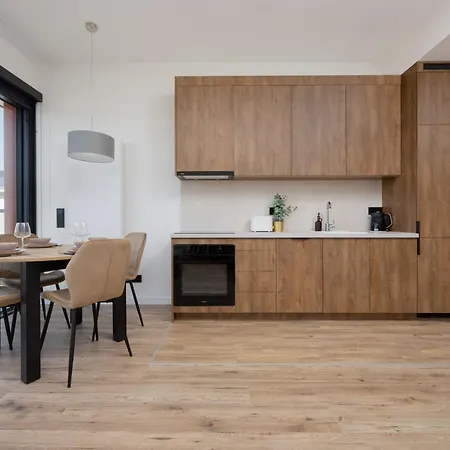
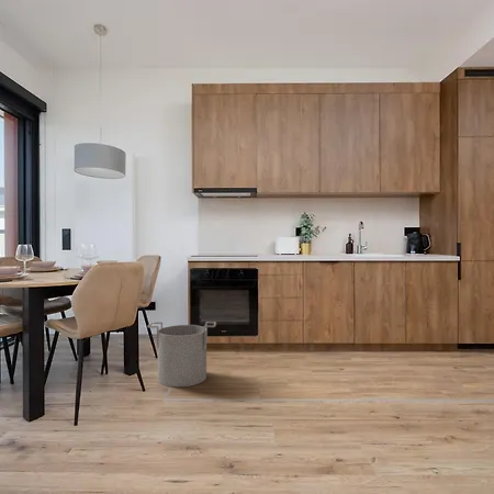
+ bucket [146,321,217,388]
